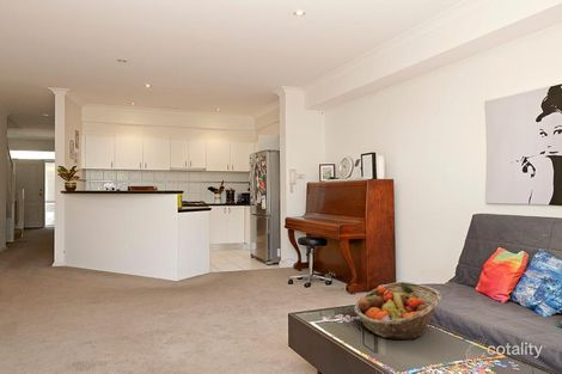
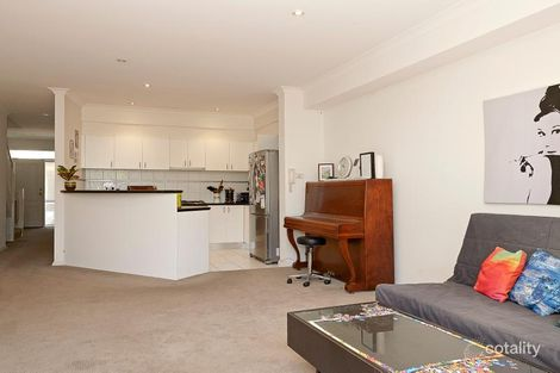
- fruit basket [353,281,442,341]
